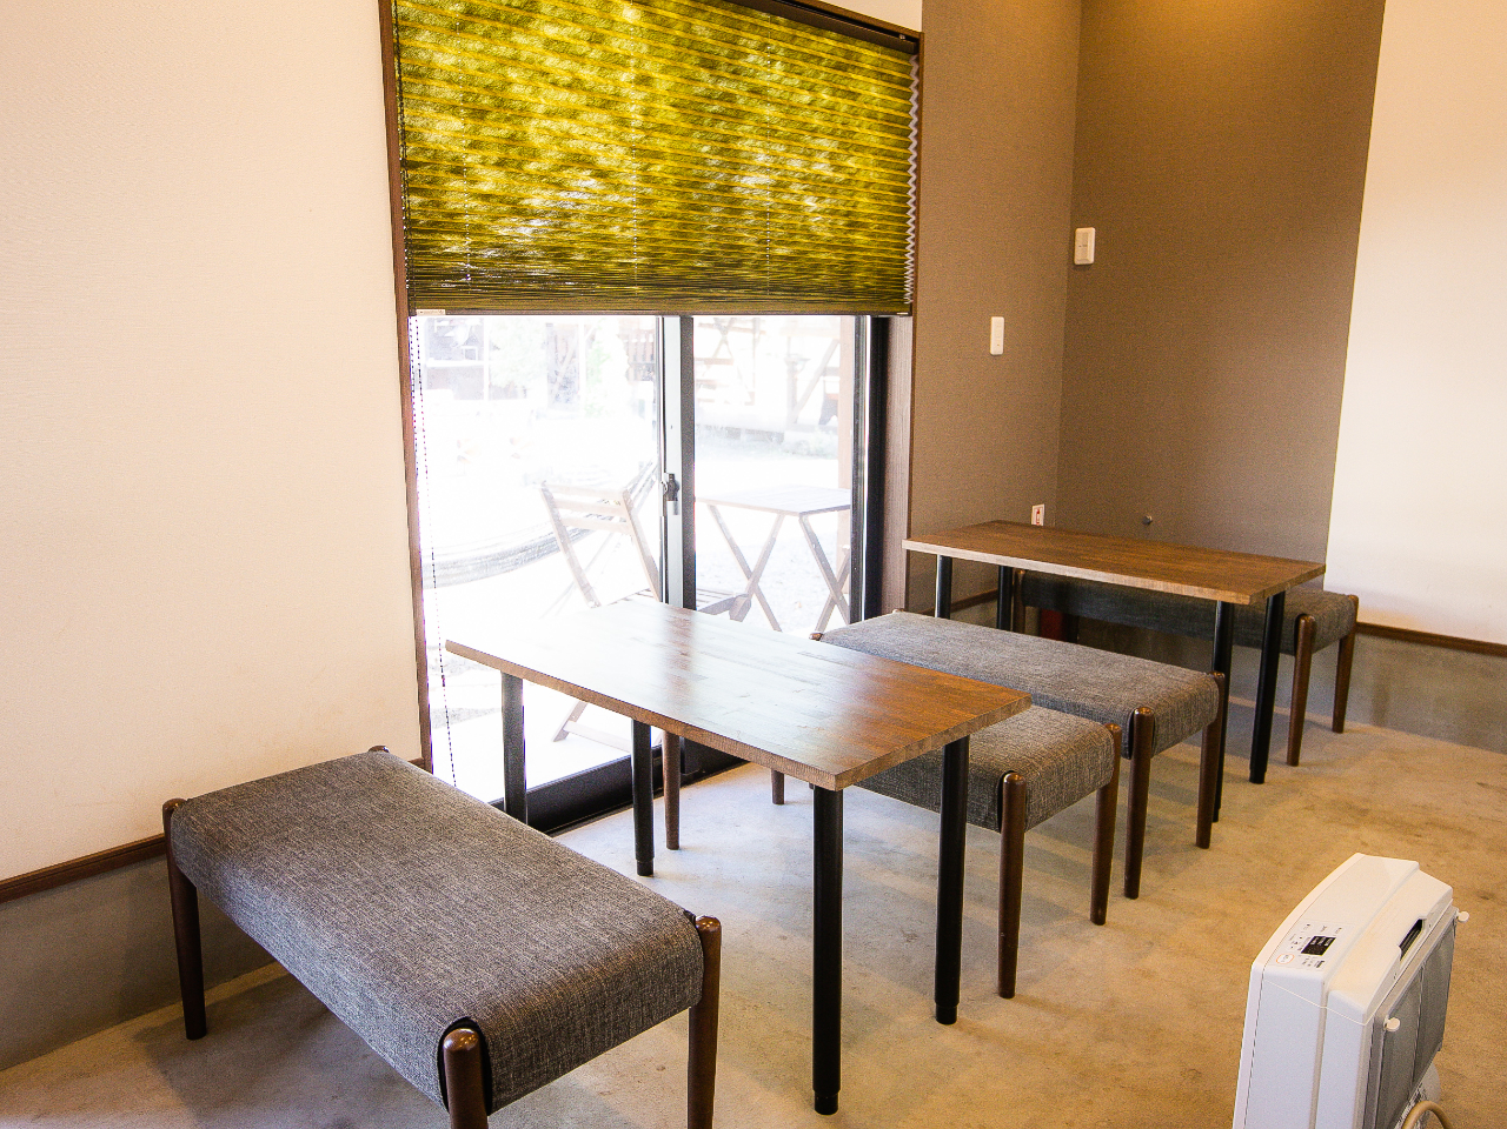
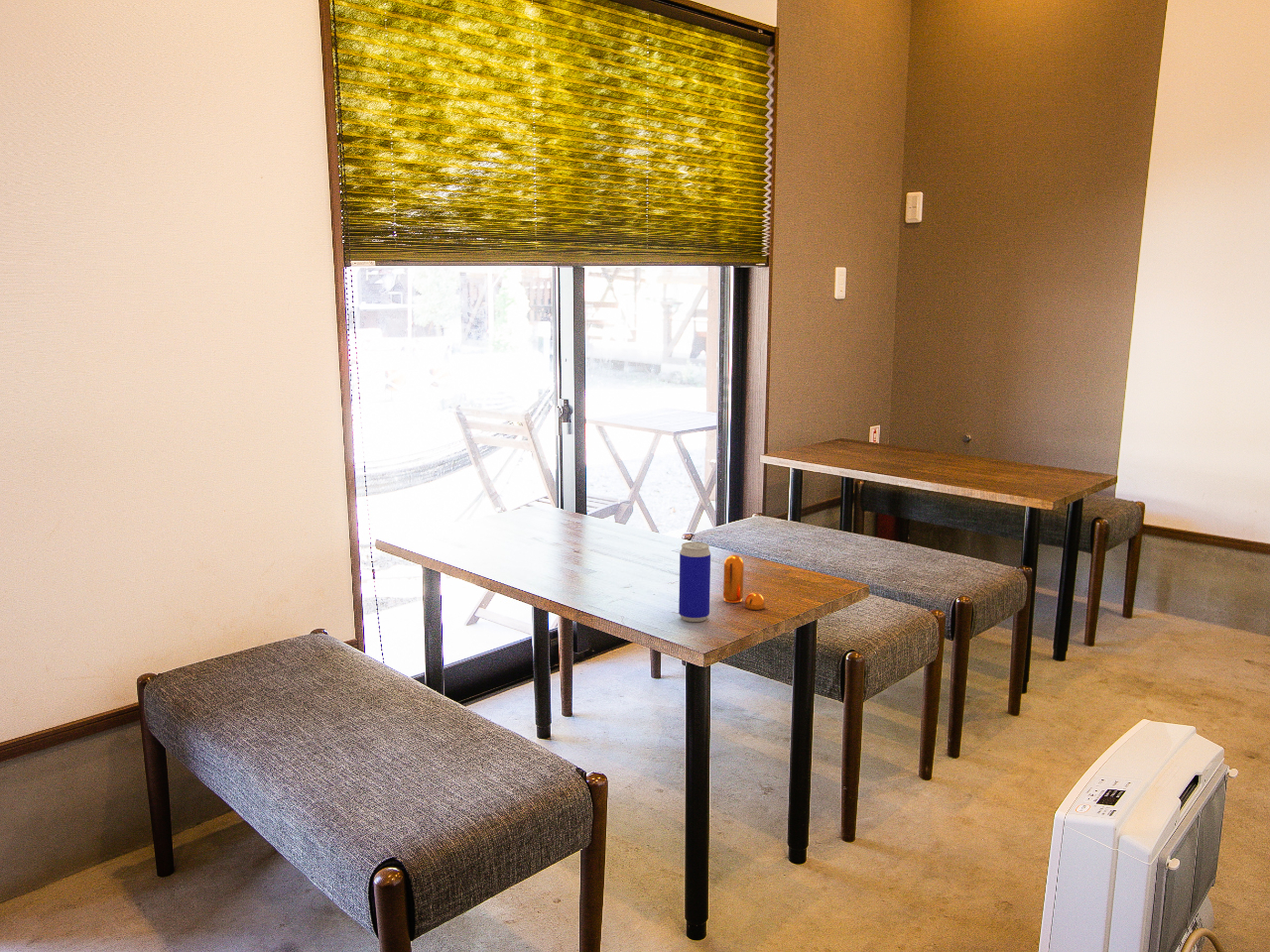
+ pepper shaker [722,553,766,611]
+ beverage can [678,540,711,623]
